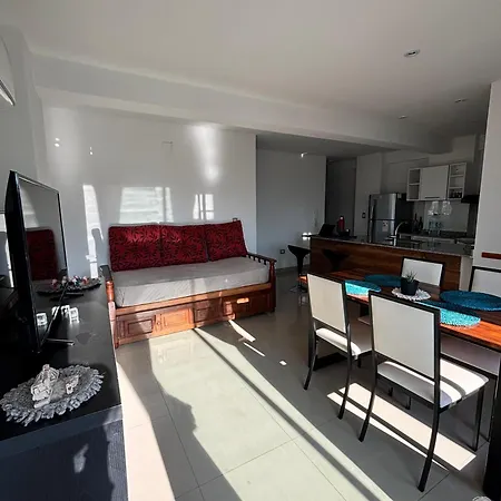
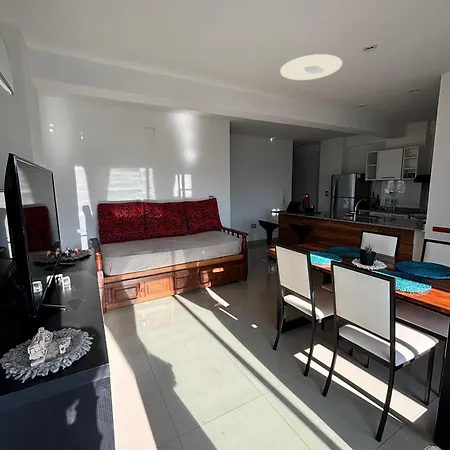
+ ceiling light [279,53,343,81]
